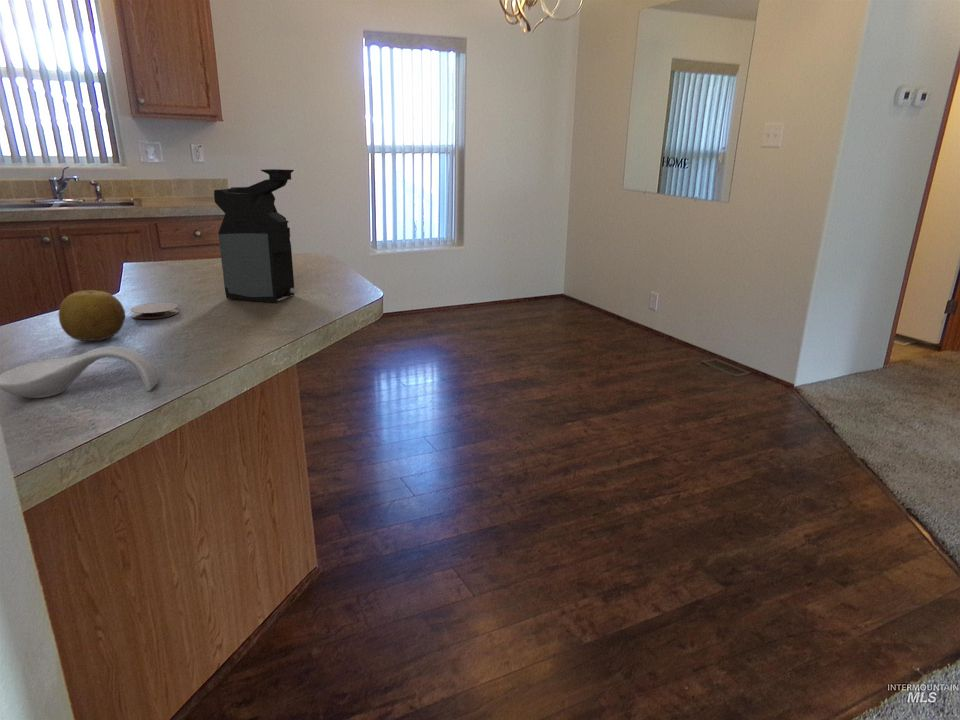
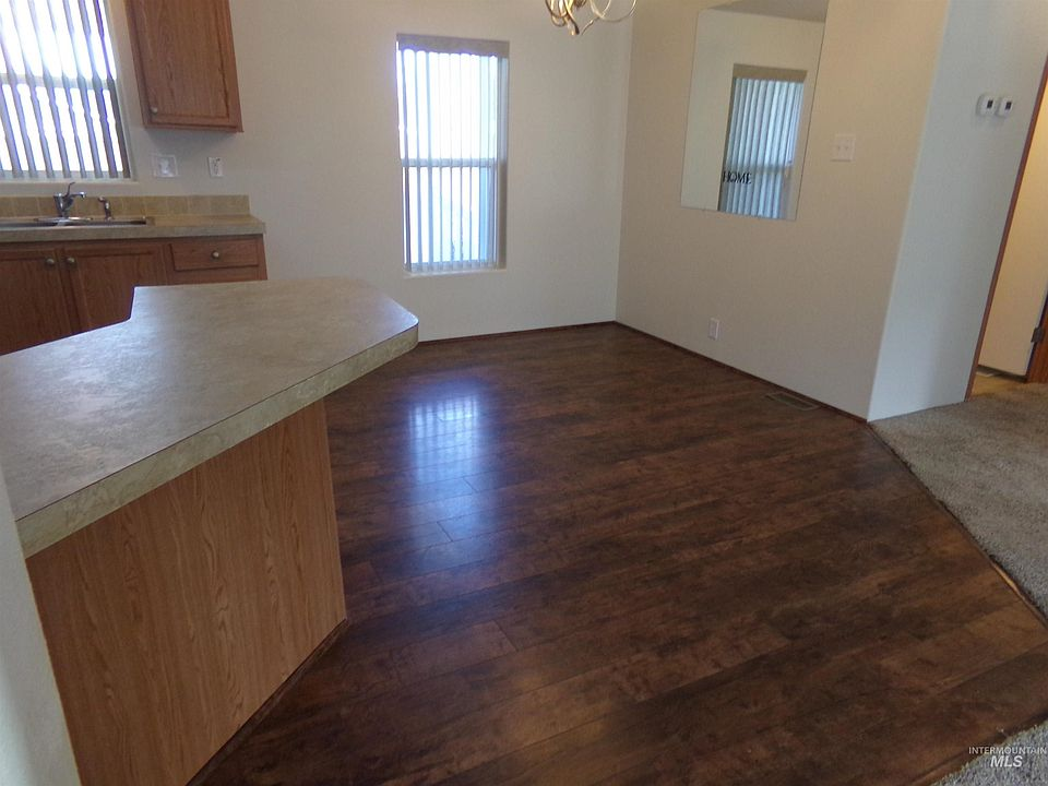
- coffee maker [213,168,295,303]
- spoon rest [0,345,160,399]
- coaster [130,302,179,320]
- fruit [57,289,126,342]
